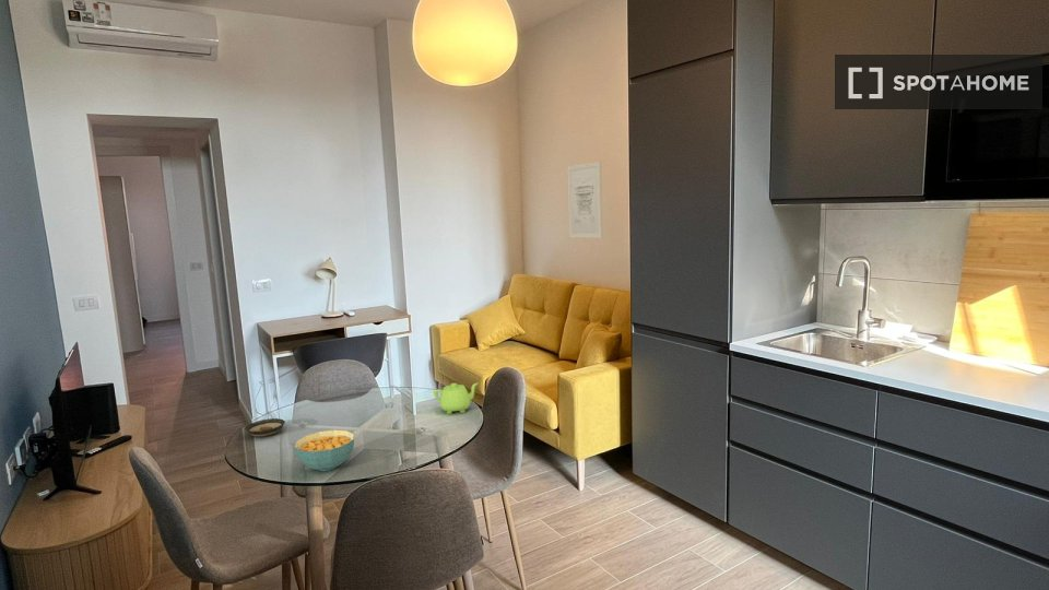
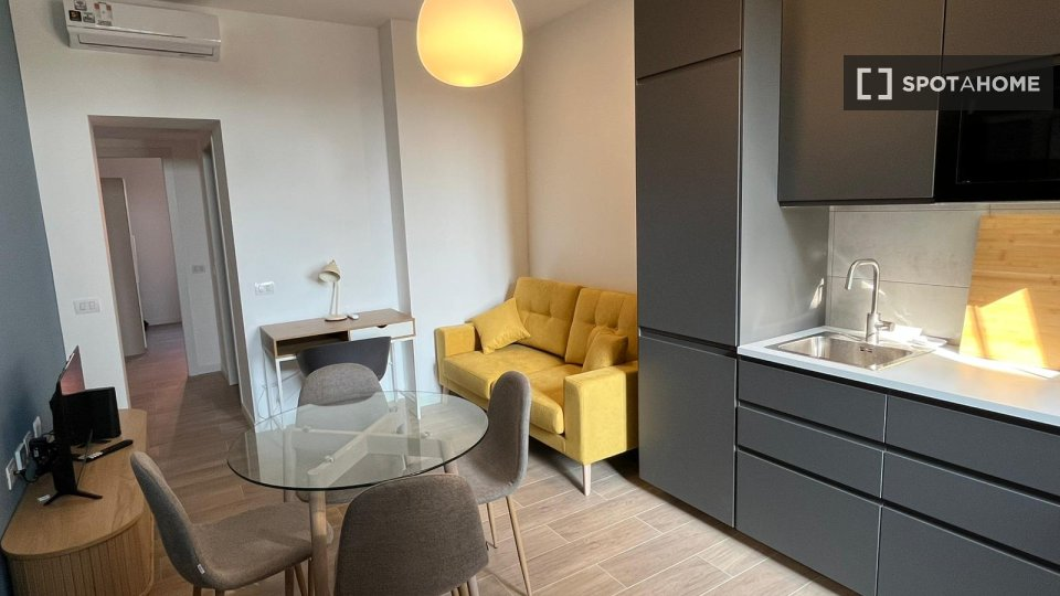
- cereal bowl [293,429,355,472]
- saucer [244,417,286,438]
- teapot [432,381,480,415]
- wall art [566,161,603,239]
